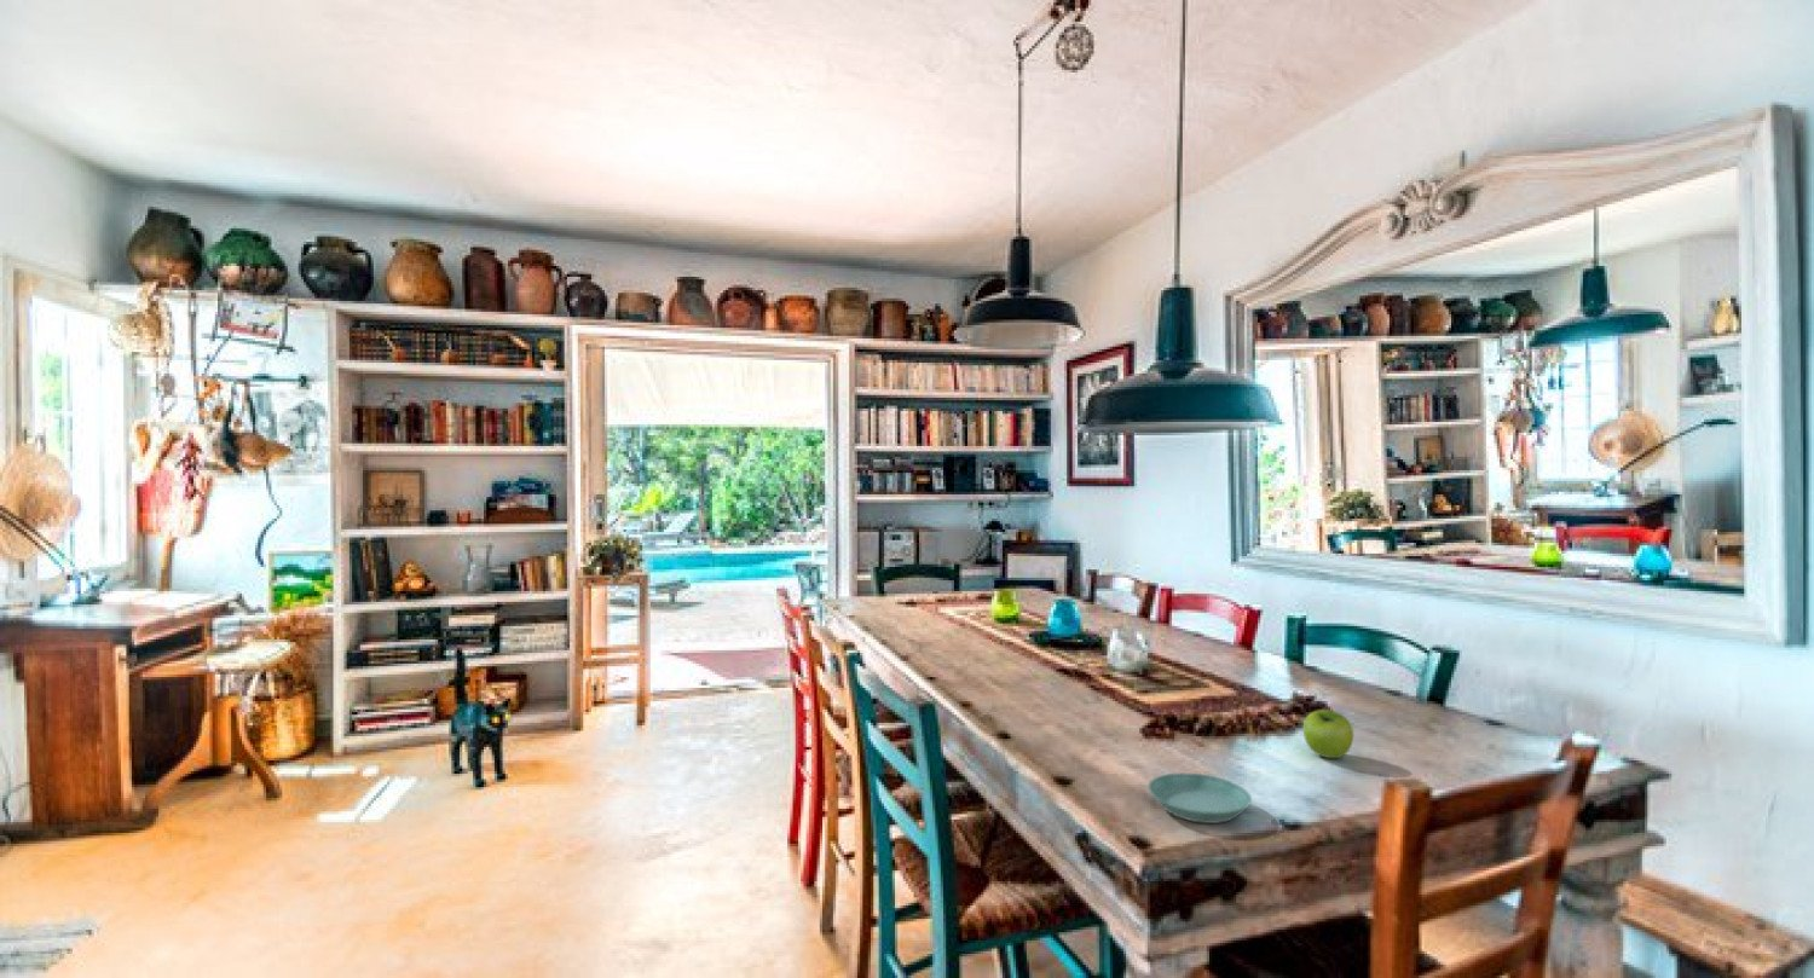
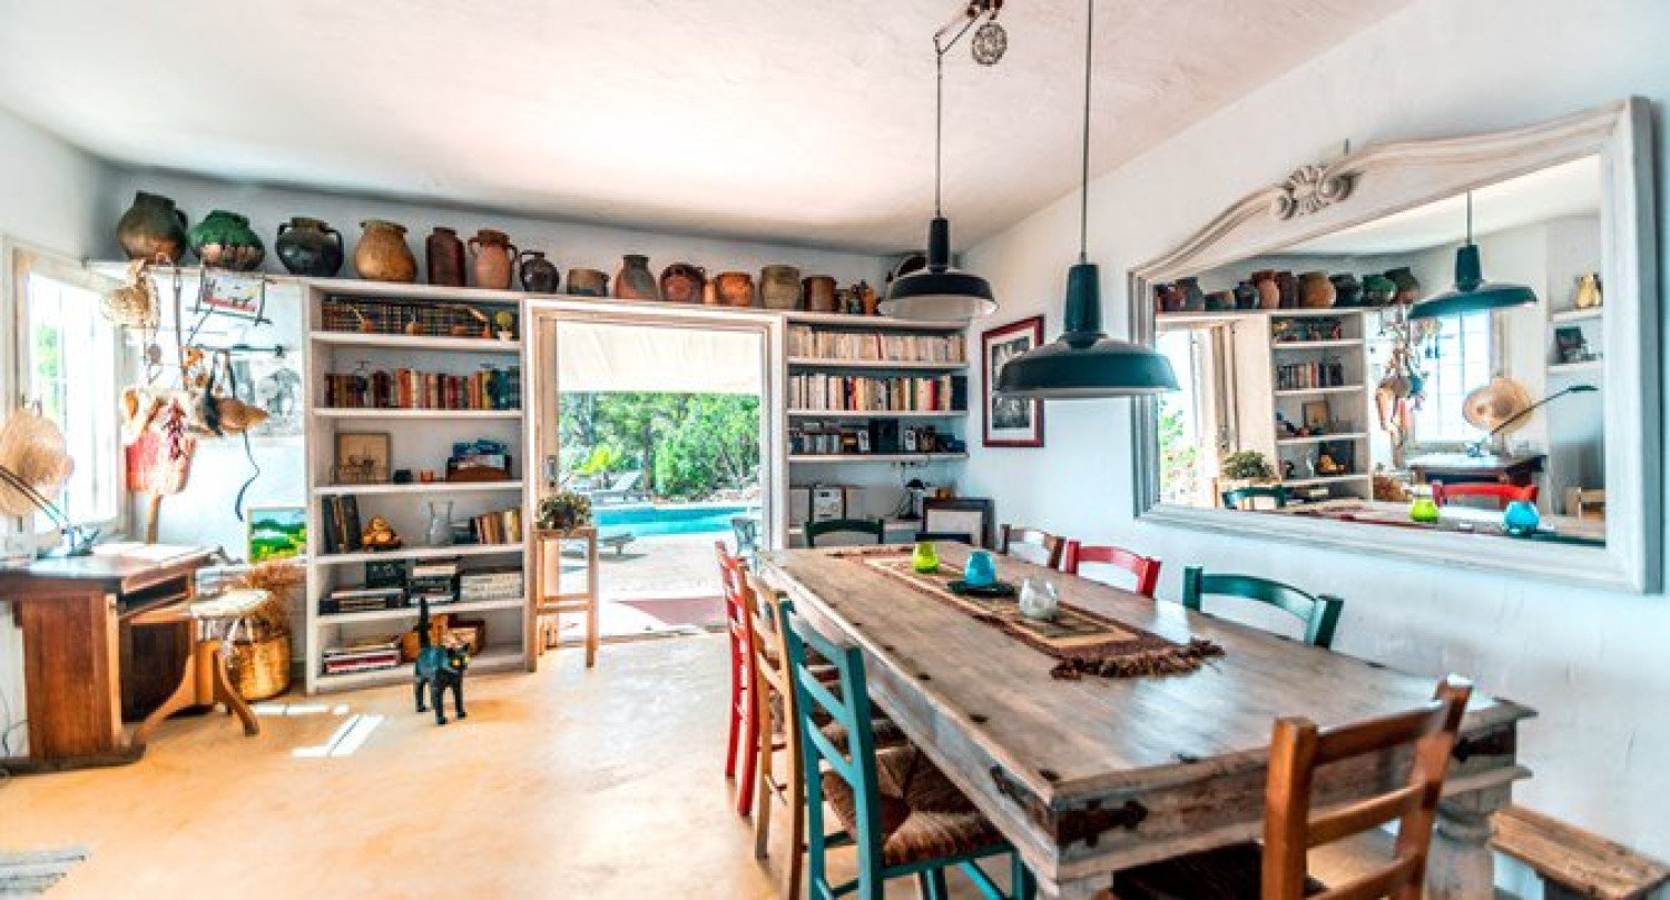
- fruit [1302,708,1354,759]
- saucer [1146,771,1253,824]
